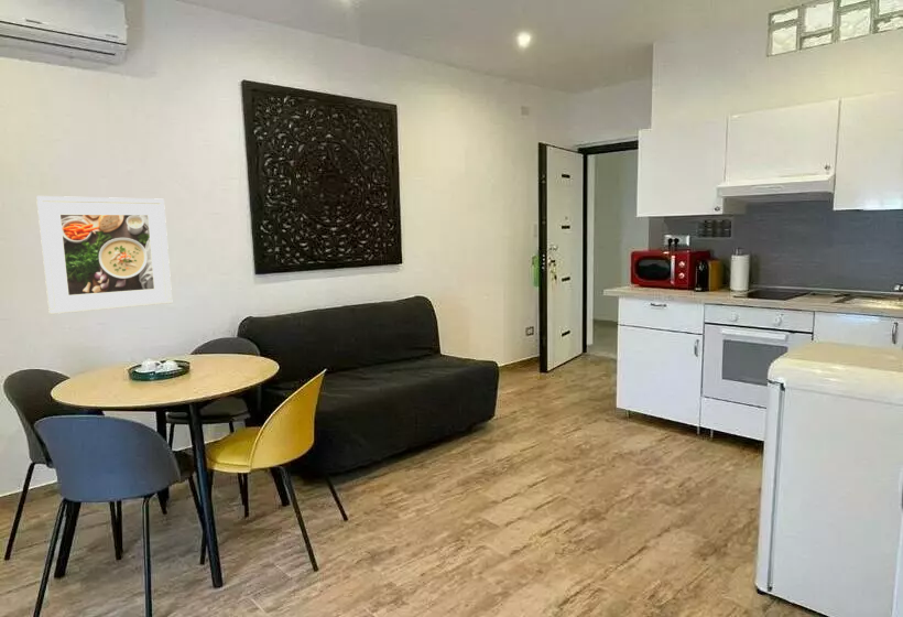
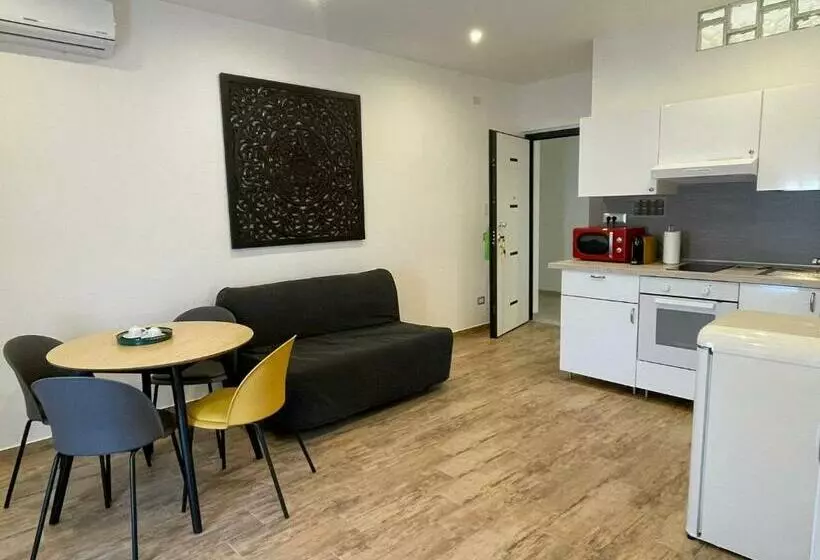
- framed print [35,195,173,315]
